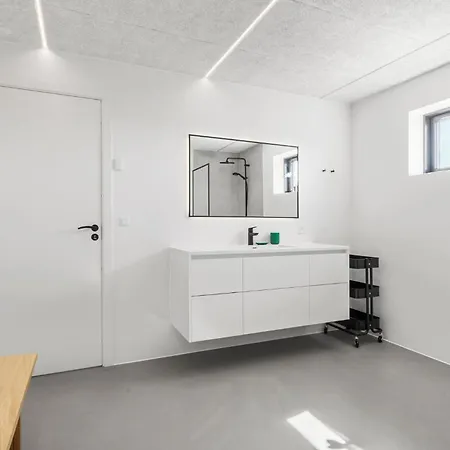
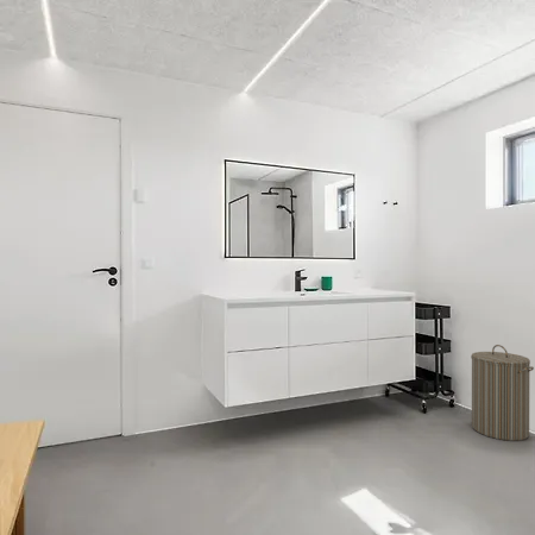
+ laundry hamper [470,344,535,442]
